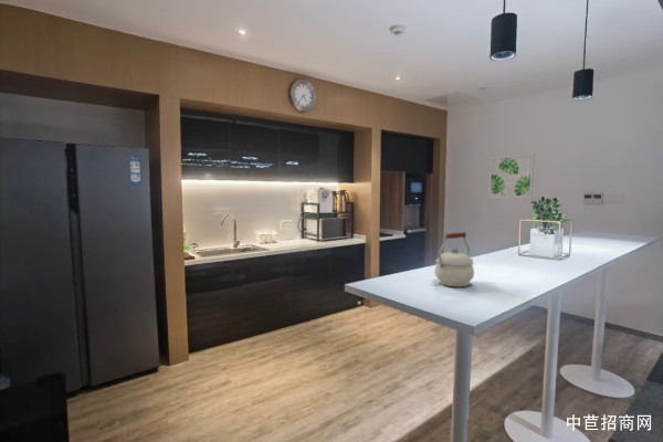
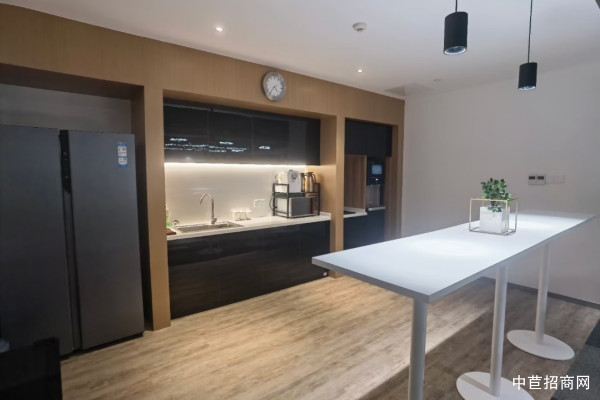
- wall art [488,154,536,199]
- kettle [433,231,475,287]
